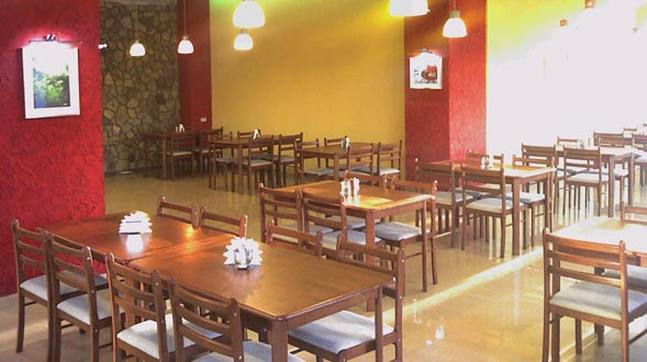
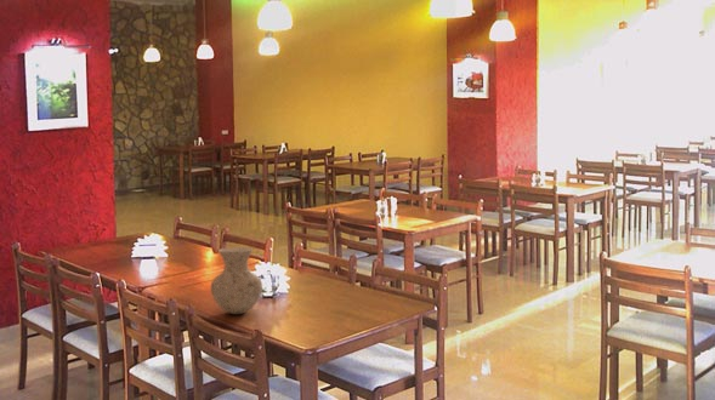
+ vase [210,246,263,315]
